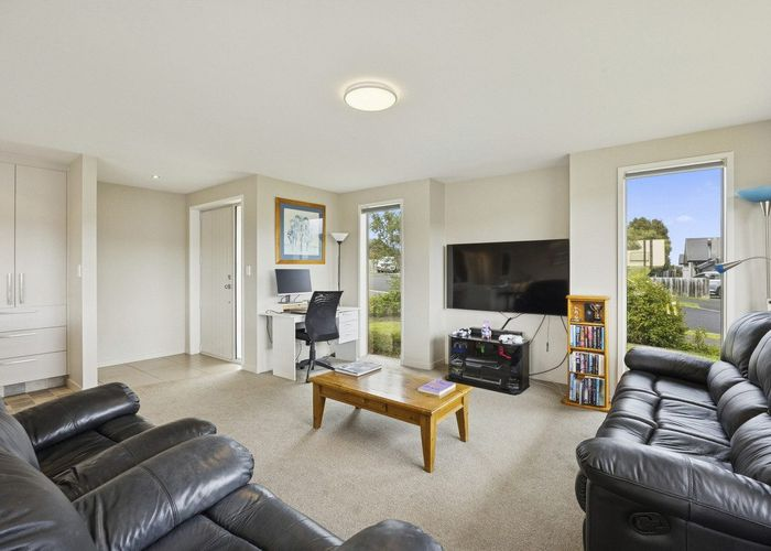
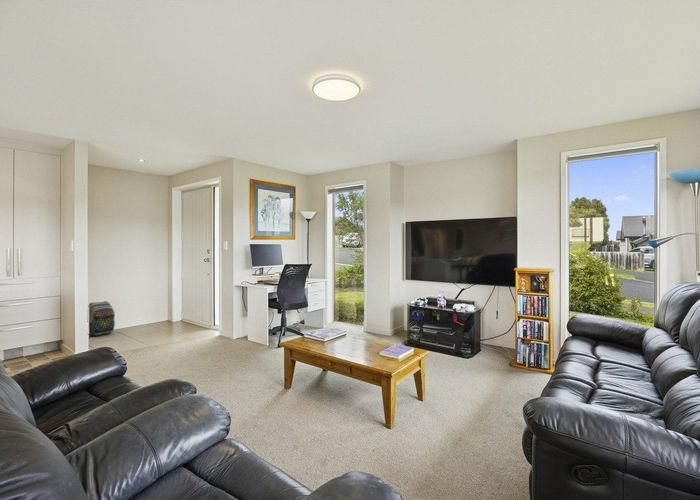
+ backpack [88,300,116,337]
